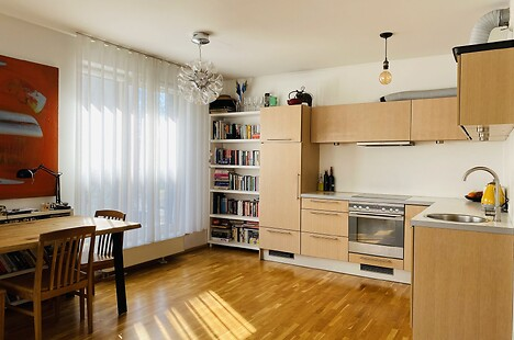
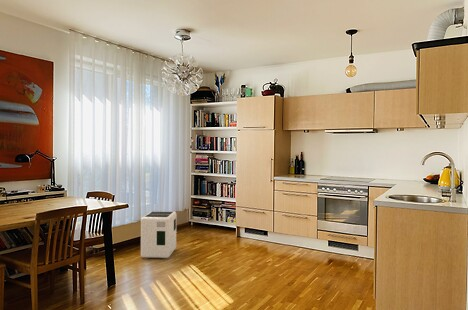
+ air purifier [140,210,177,259]
